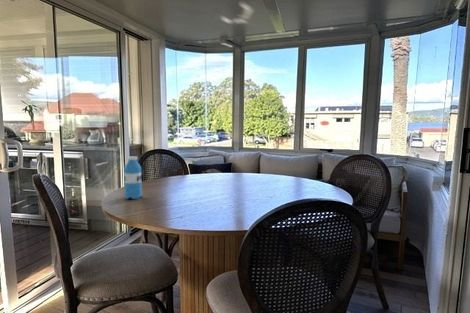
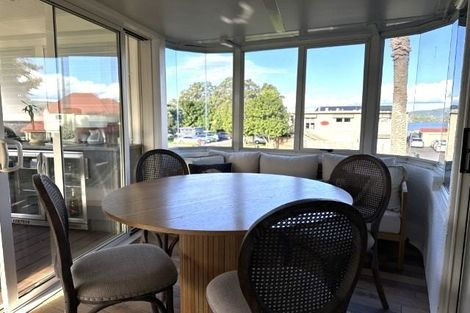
- water bottle [123,156,143,200]
